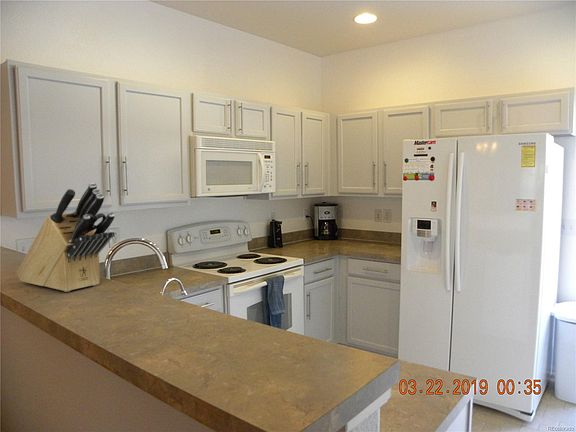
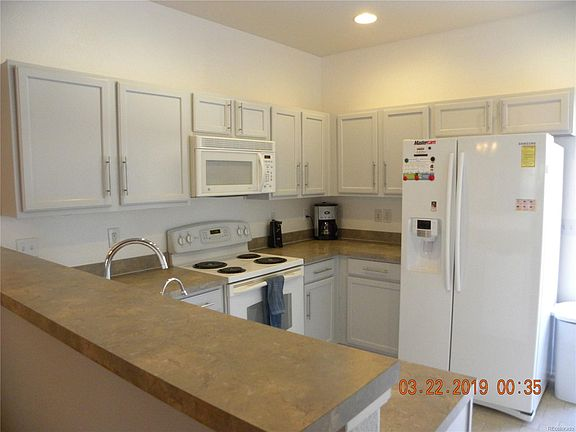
- knife block [16,182,116,293]
